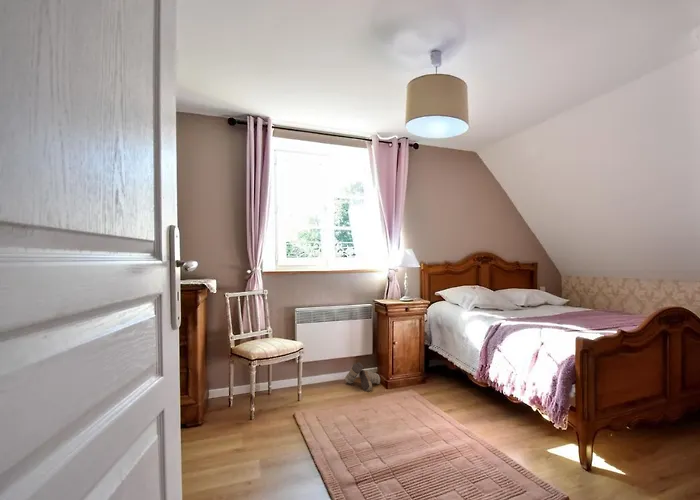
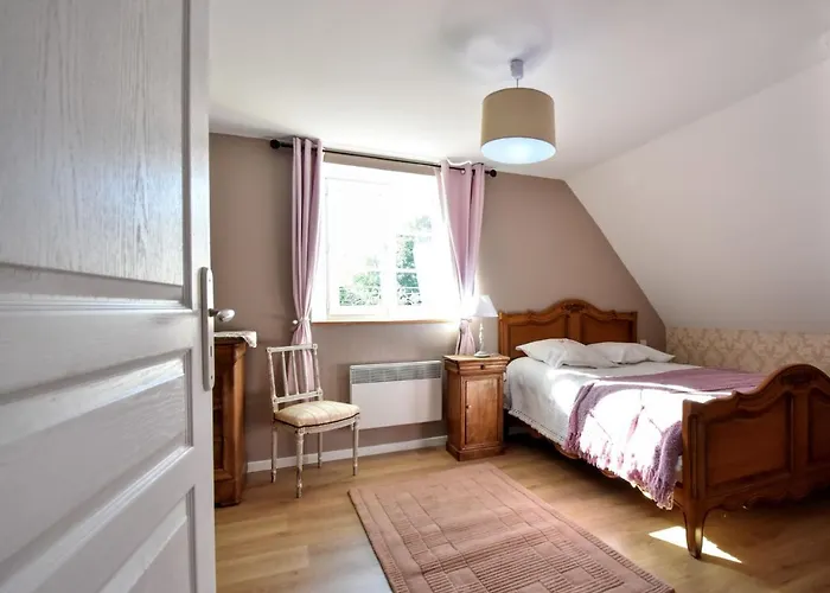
- boots [344,361,381,392]
